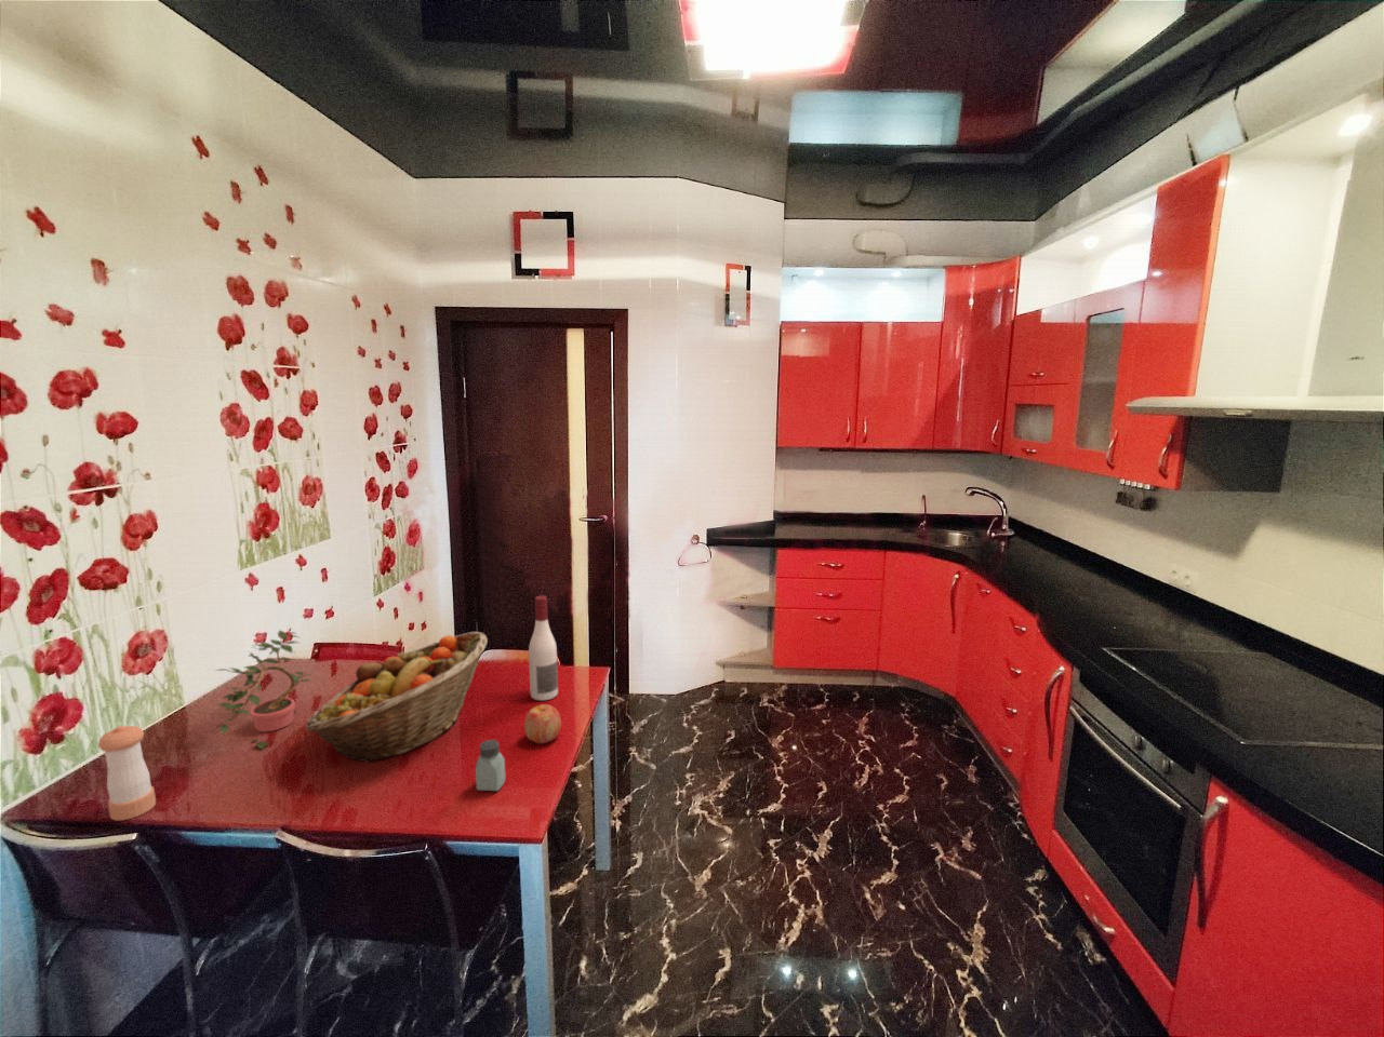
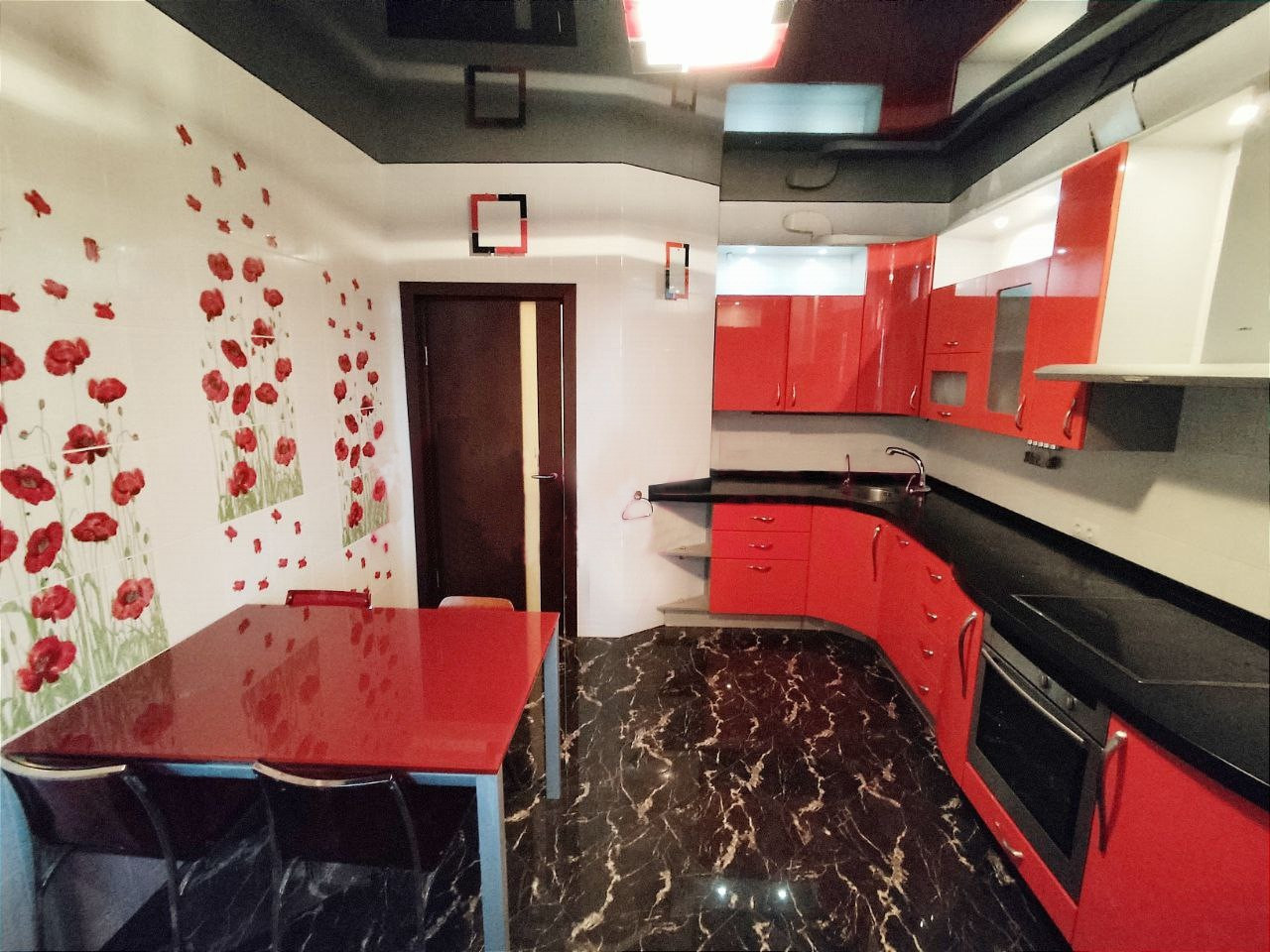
- pepper shaker [97,724,157,822]
- saltshaker [475,739,506,792]
- alcohol [527,595,559,703]
- potted plant [213,629,313,752]
- fruit basket [304,631,488,764]
- apple [523,704,562,744]
